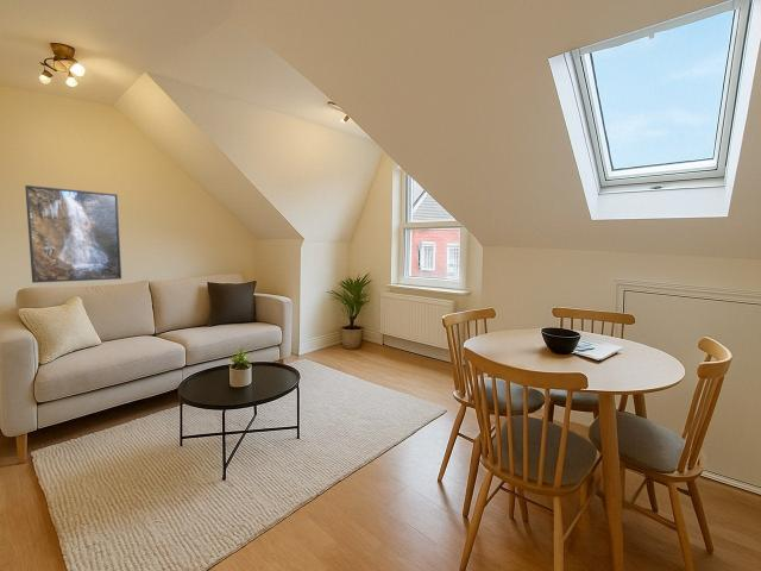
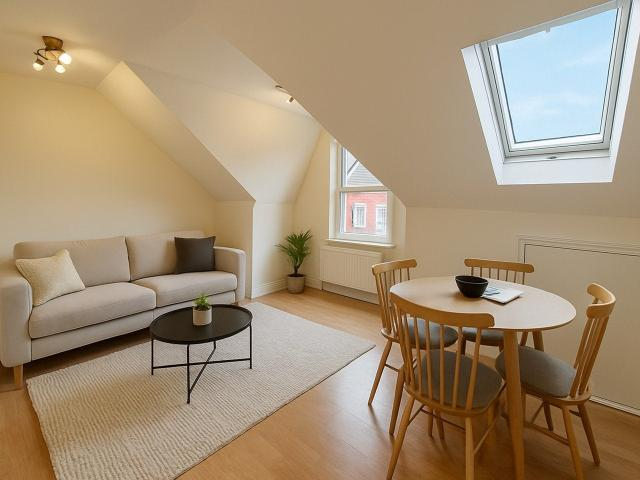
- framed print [24,184,122,284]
